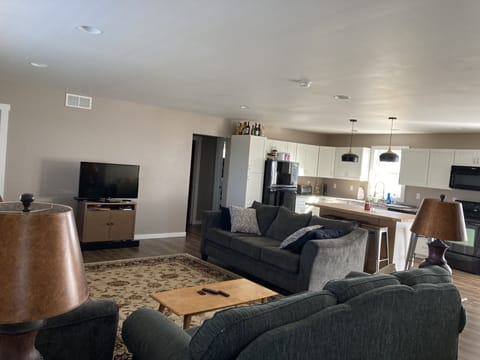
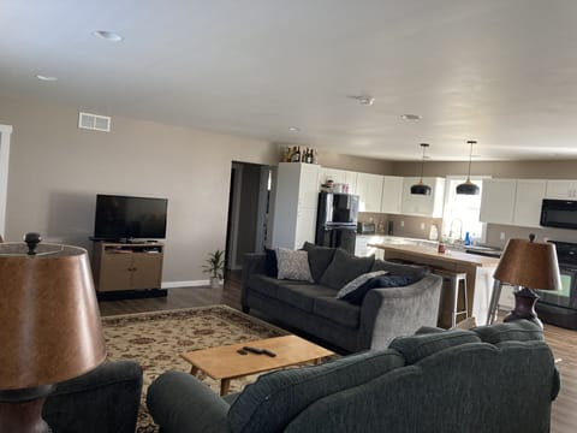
+ indoor plant [200,249,227,290]
